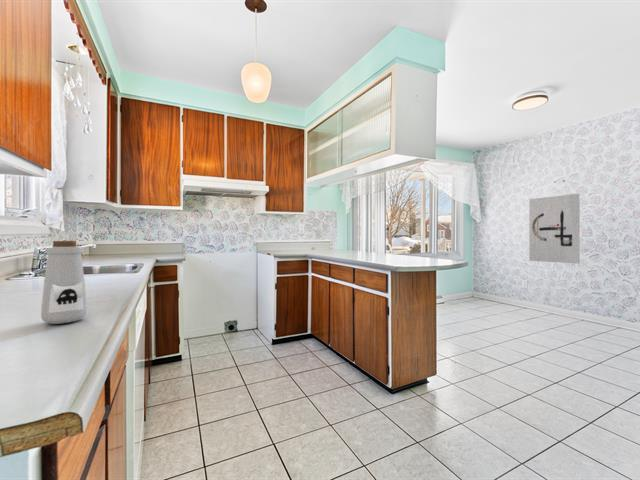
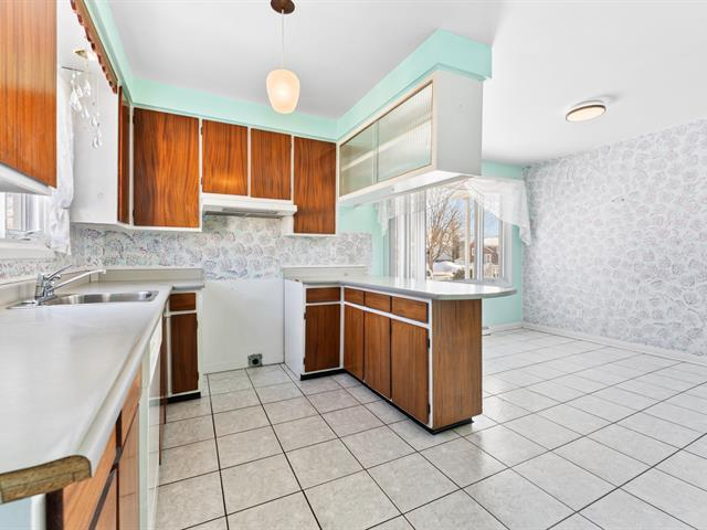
- wall art [528,193,581,265]
- bottle [40,240,88,325]
